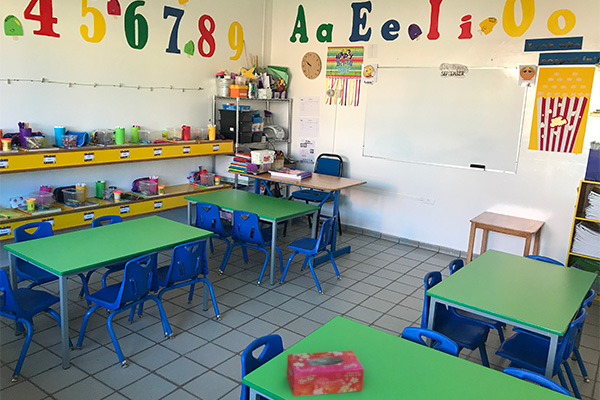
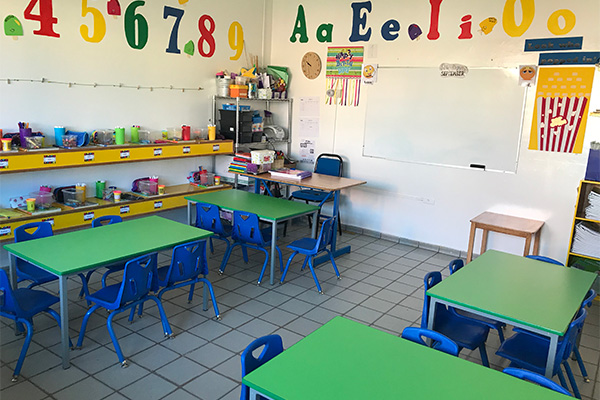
- tissue box [285,350,365,397]
